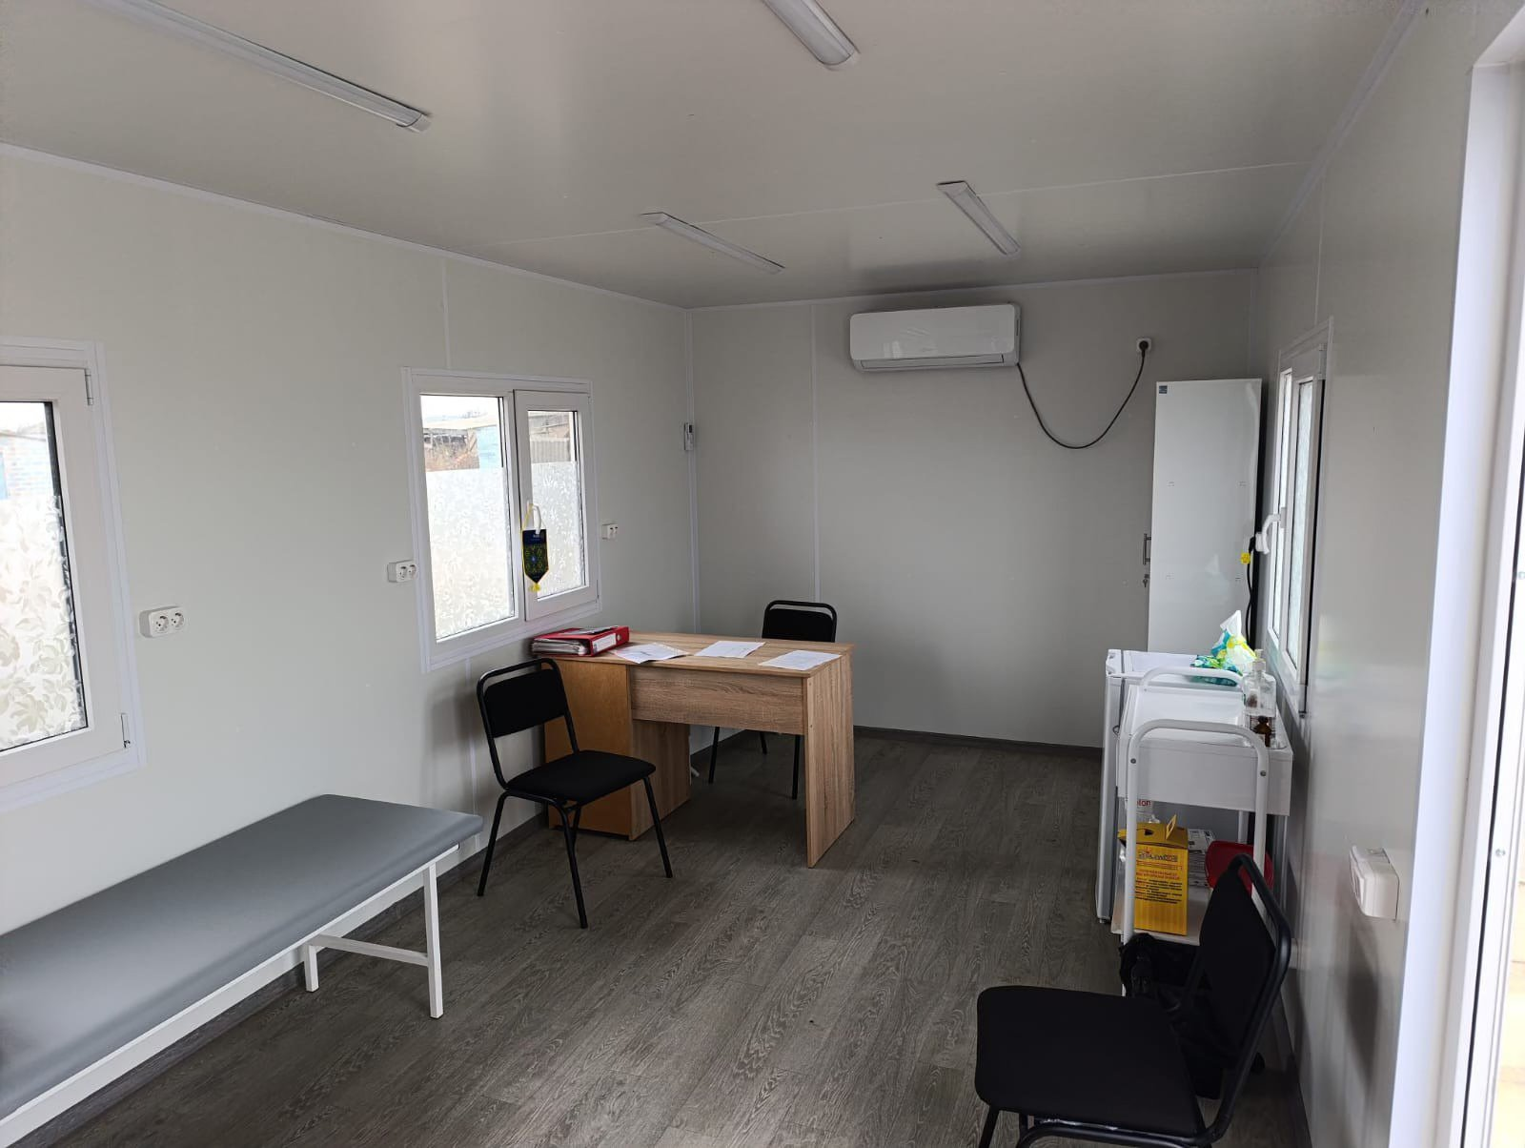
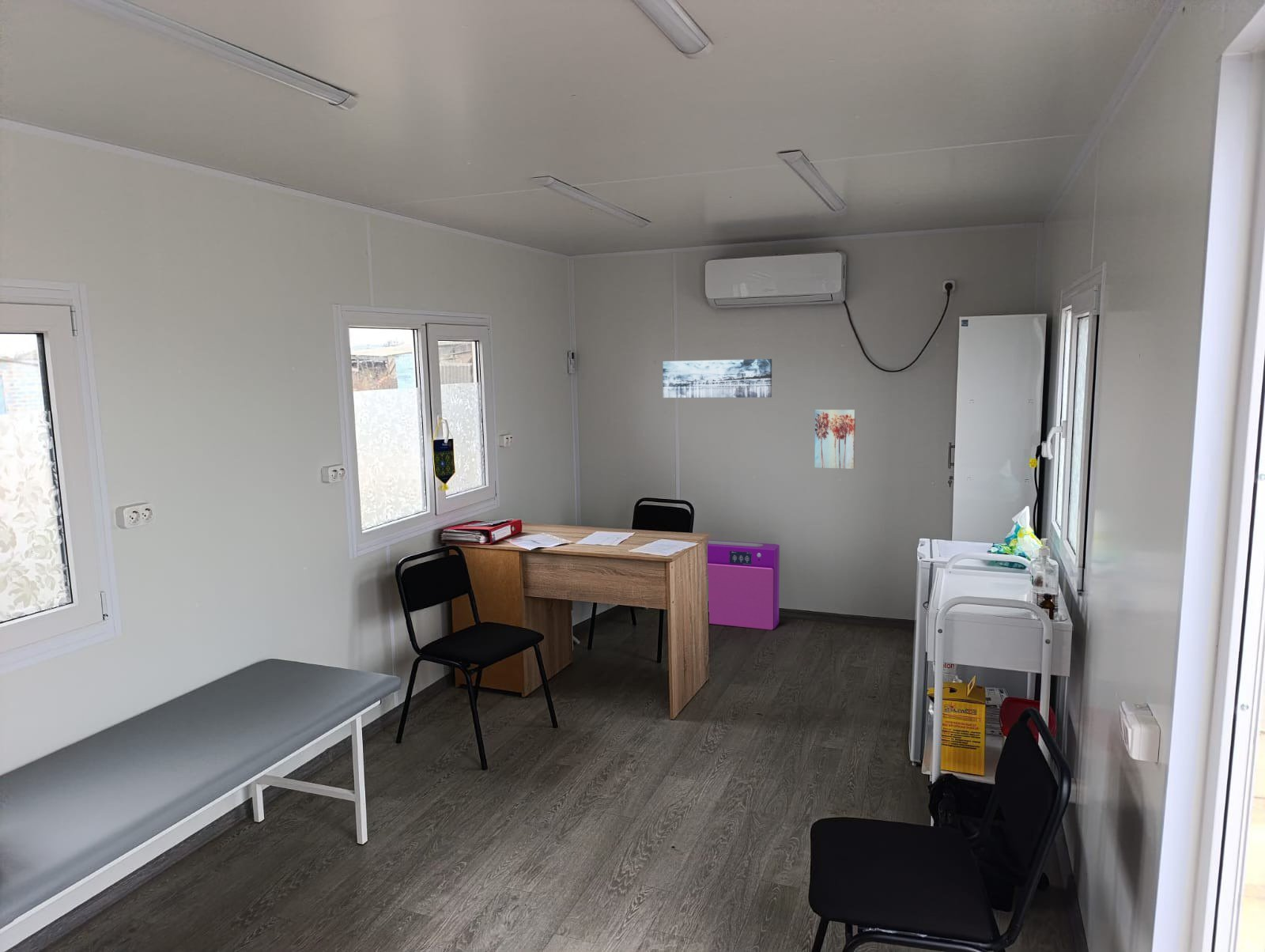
+ wall art [814,409,856,470]
+ air purifier [708,539,780,631]
+ wall art [662,358,772,399]
